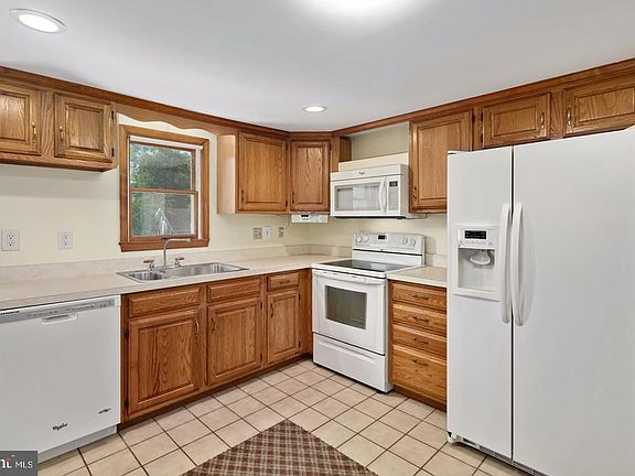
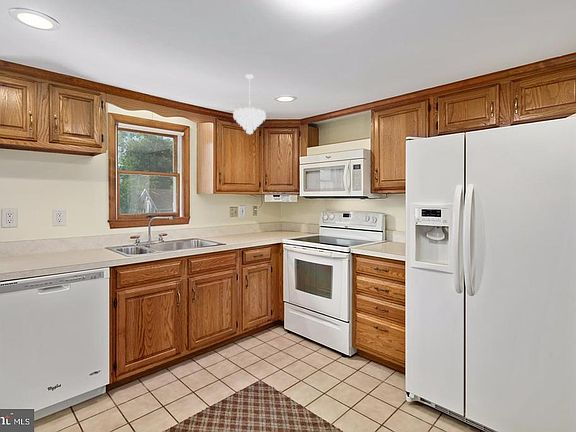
+ pendant light [232,73,267,136]
